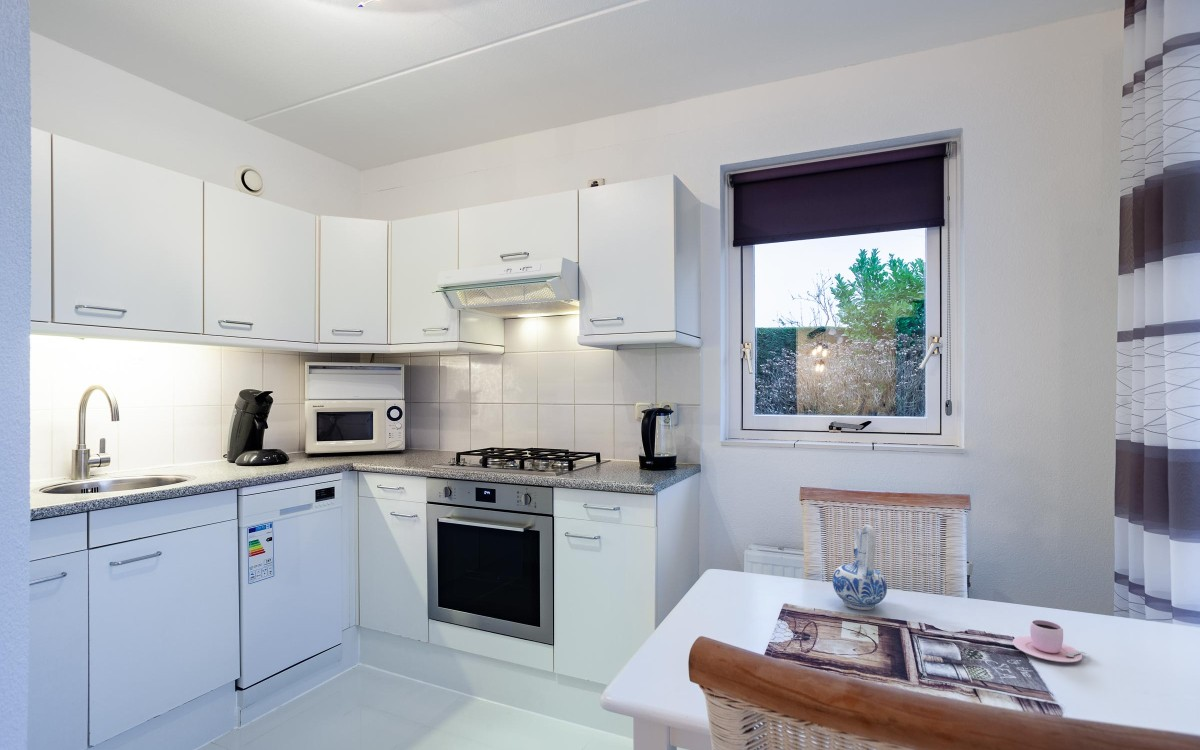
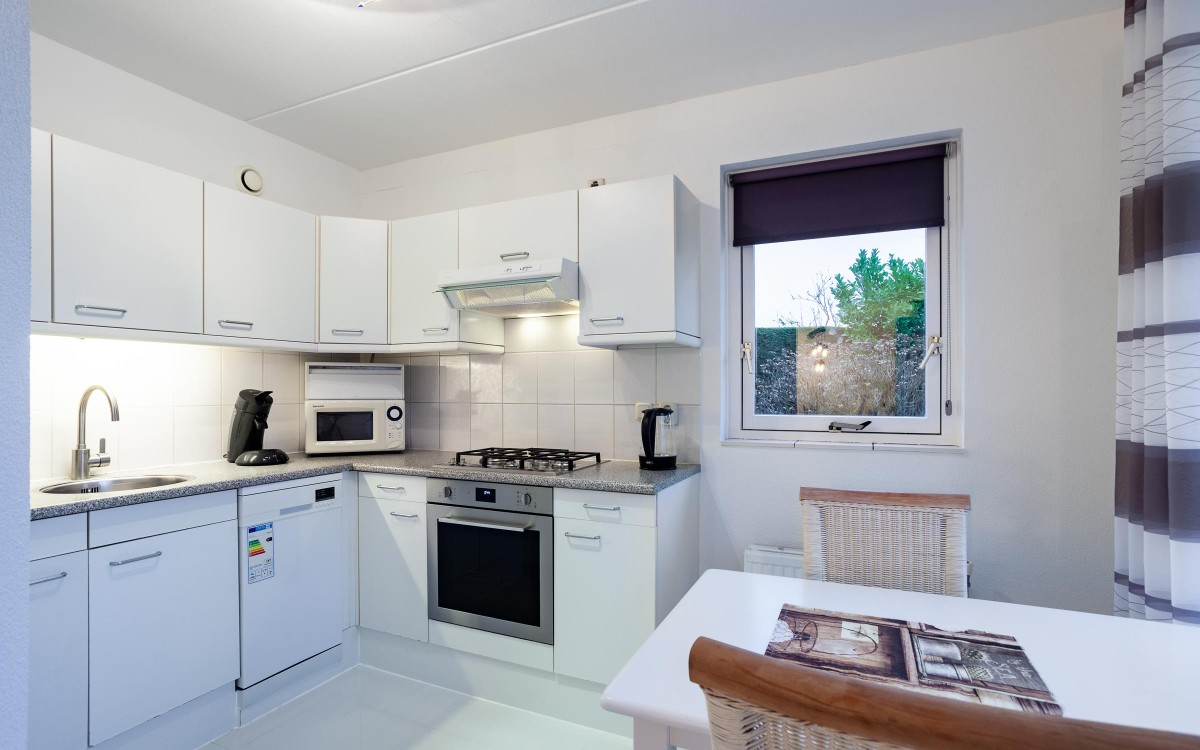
- ceramic pitcher [832,524,888,611]
- teacup [1012,619,1088,663]
